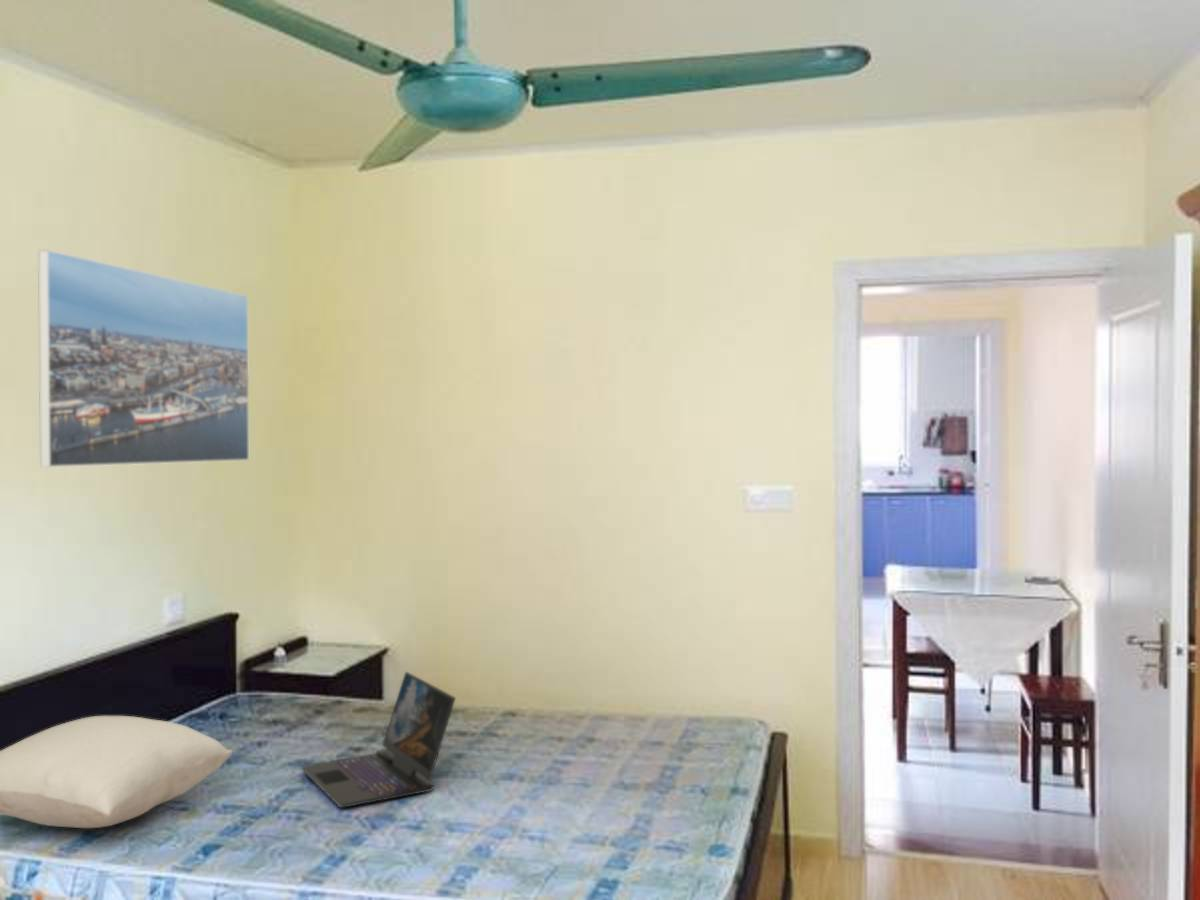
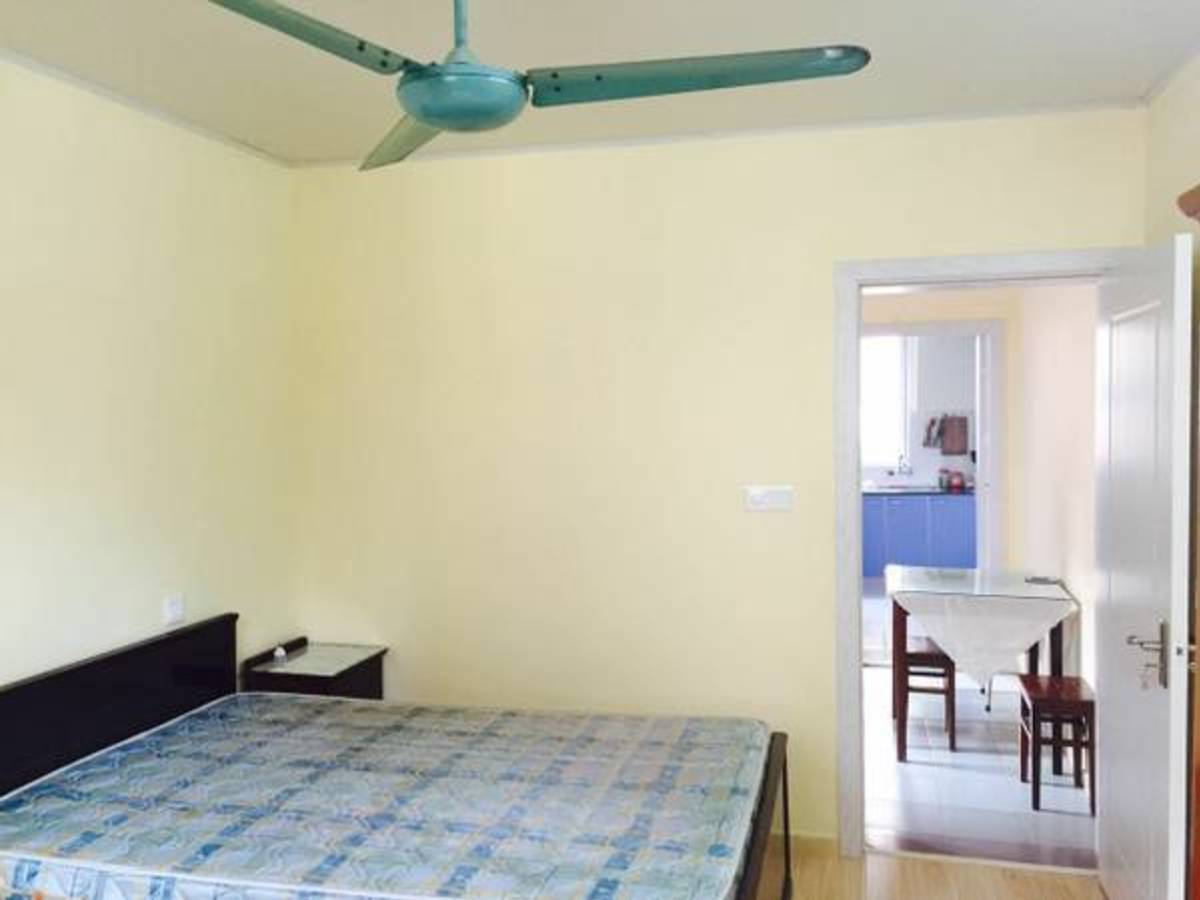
- laptop [299,671,457,809]
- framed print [37,249,250,468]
- pillow [0,715,234,829]
